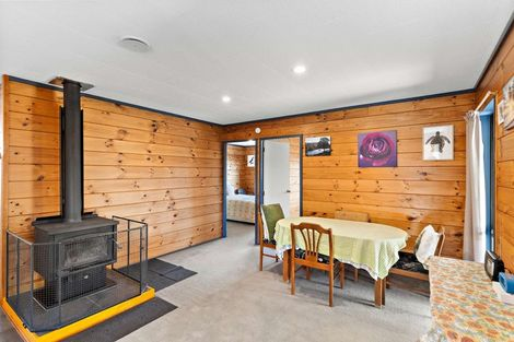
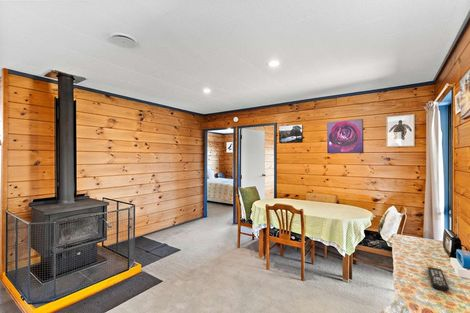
+ remote control [427,266,450,292]
